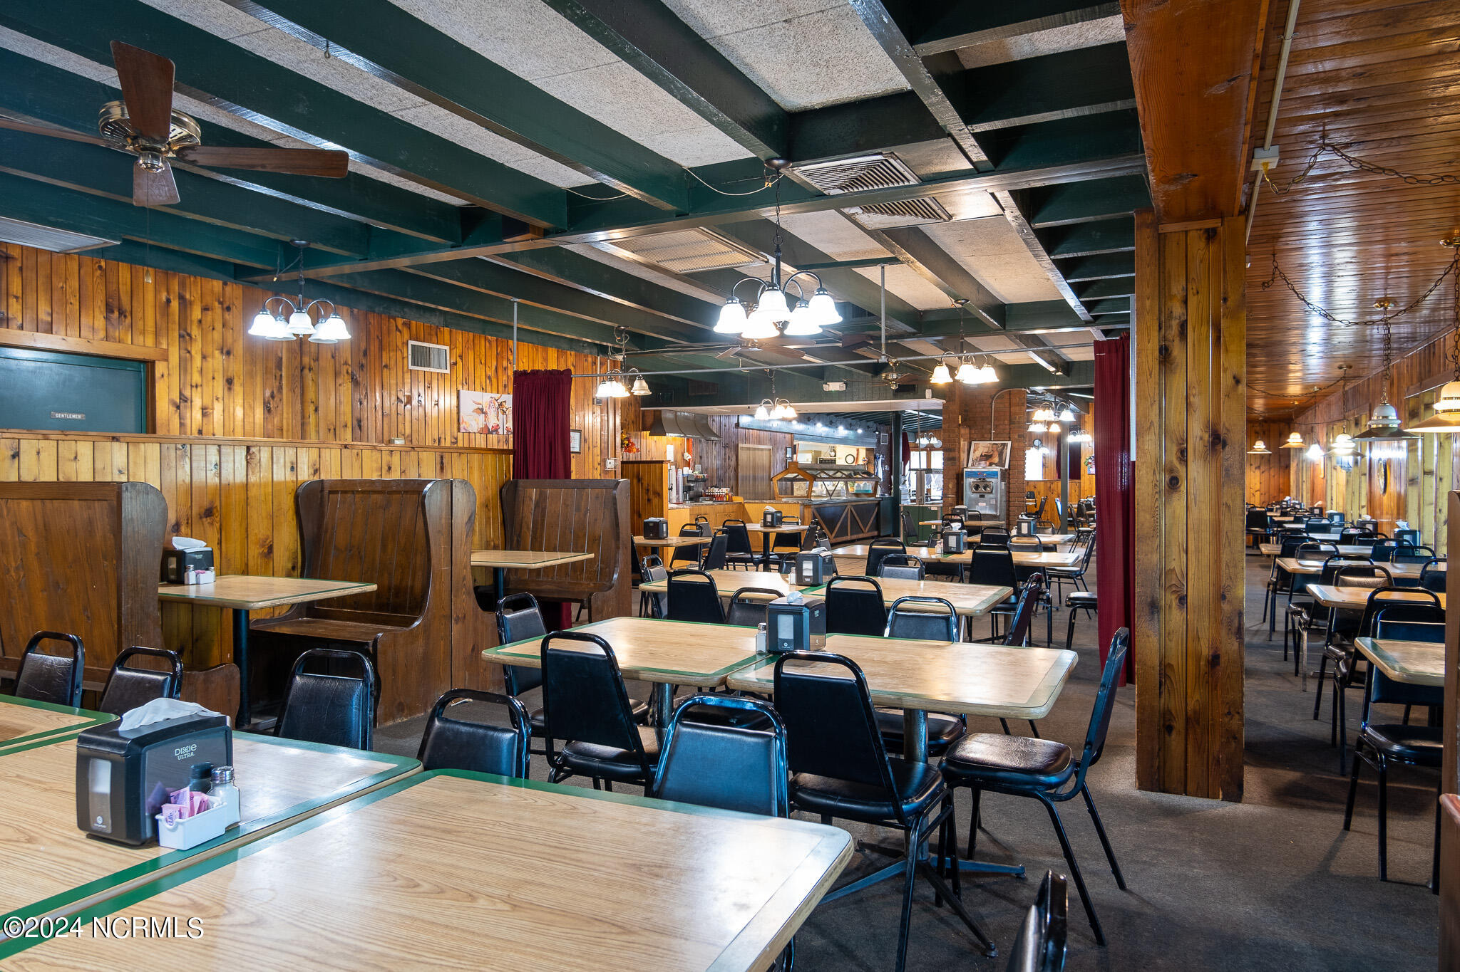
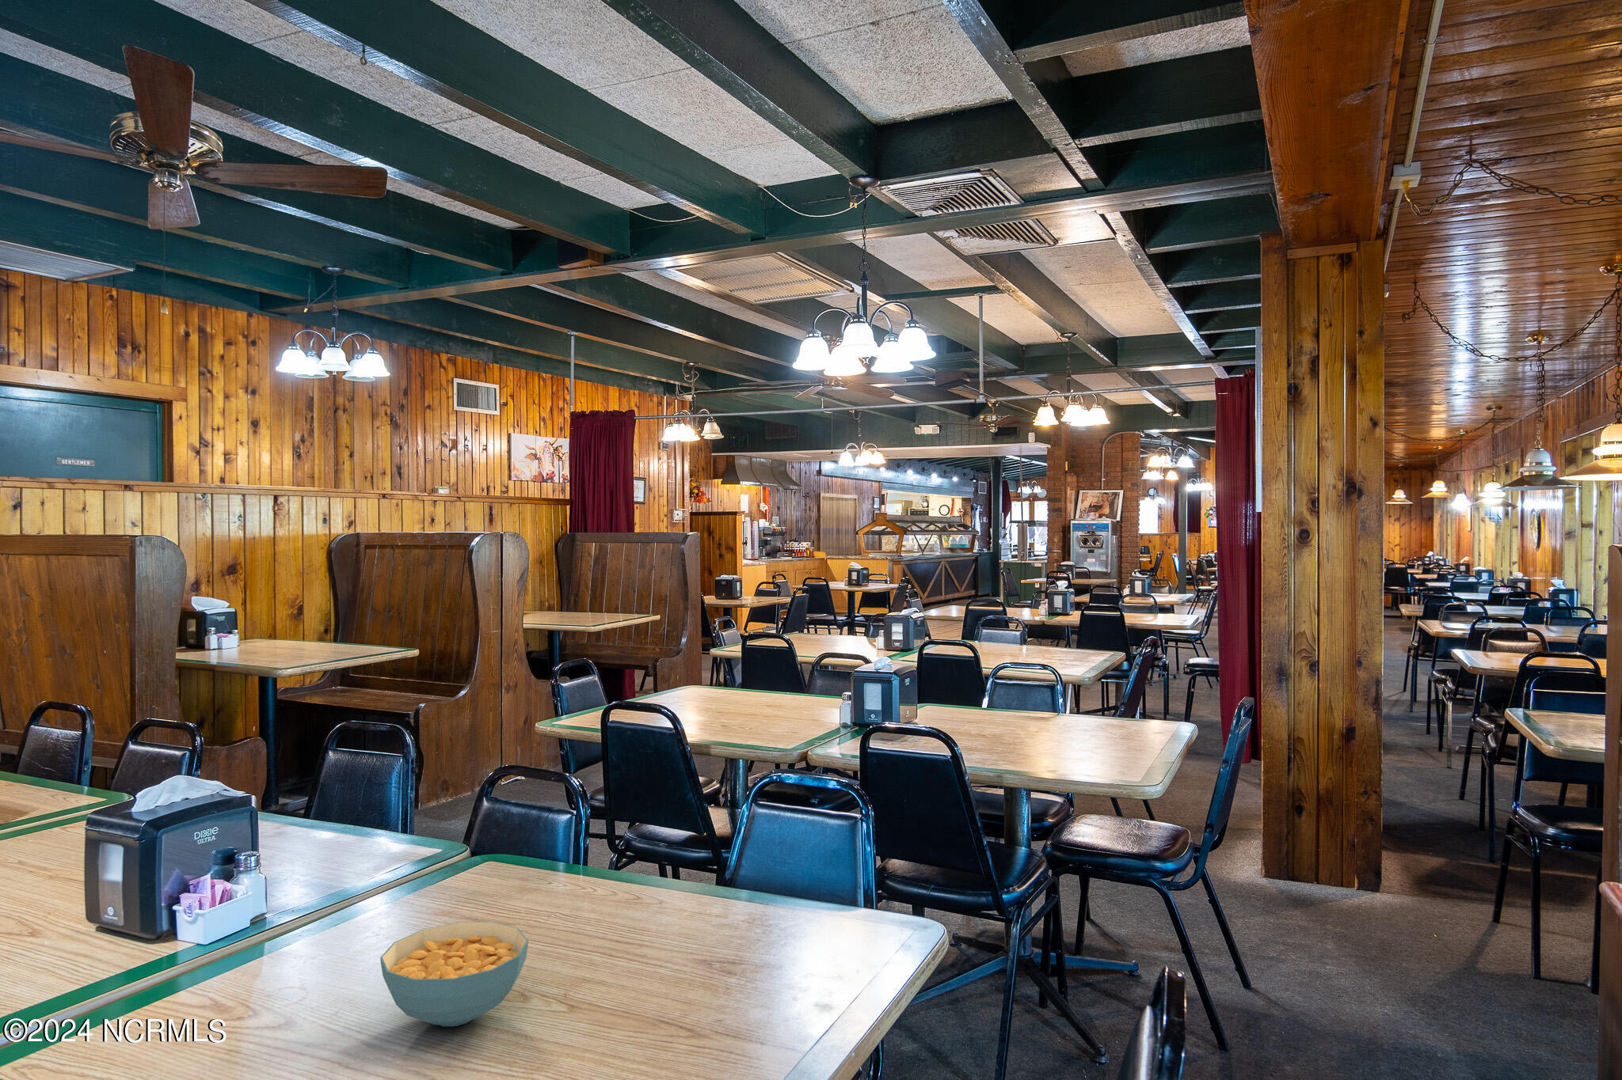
+ cereal bowl [380,921,529,1027]
